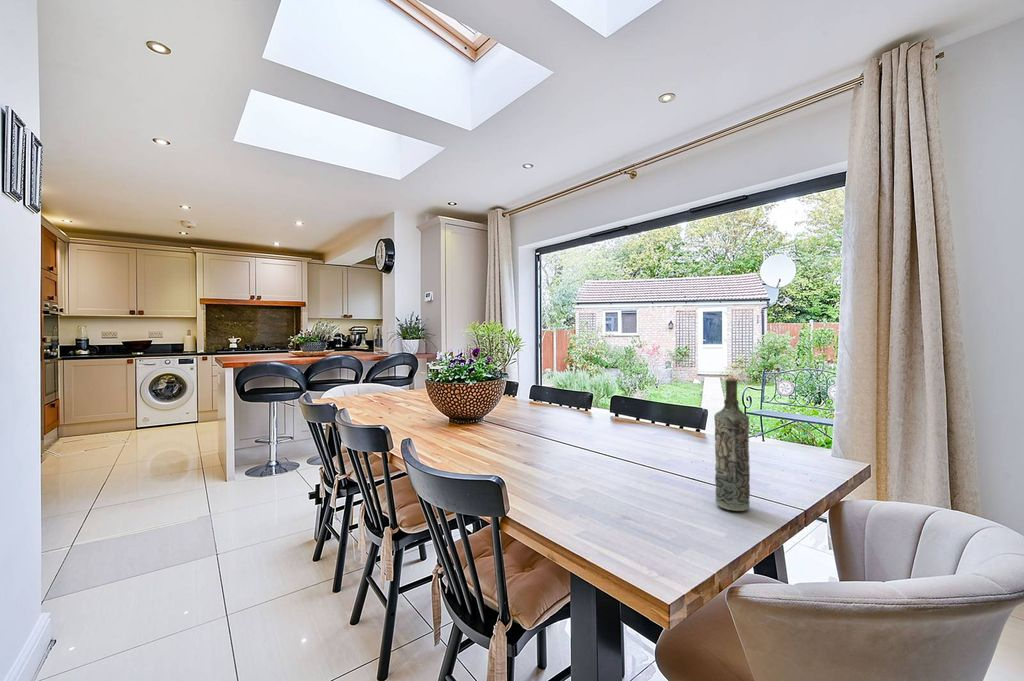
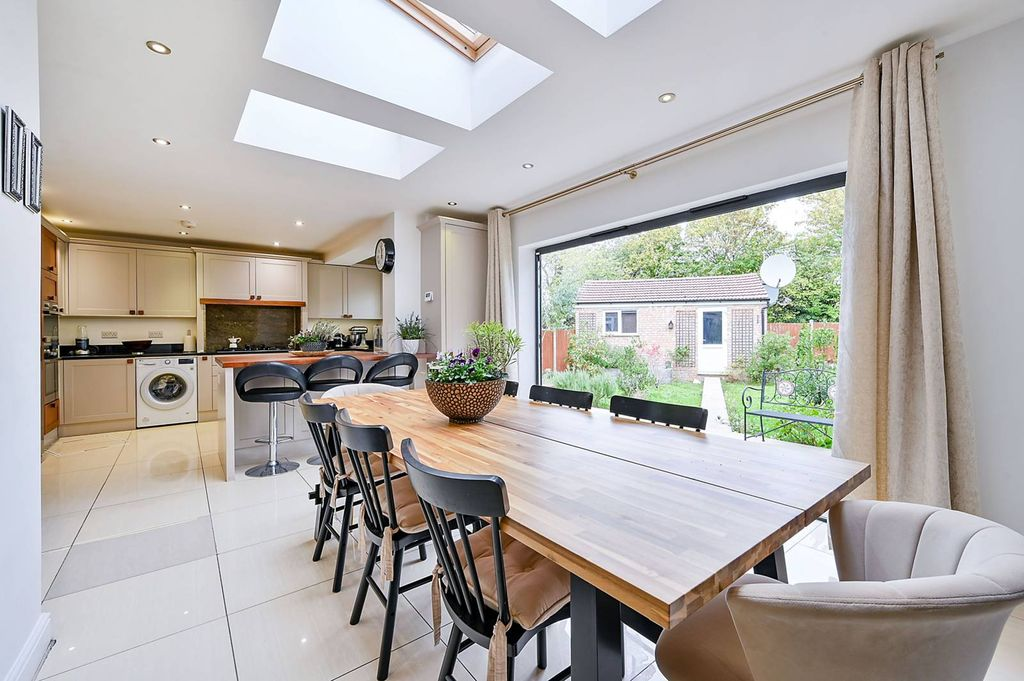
- bottle [713,377,751,512]
